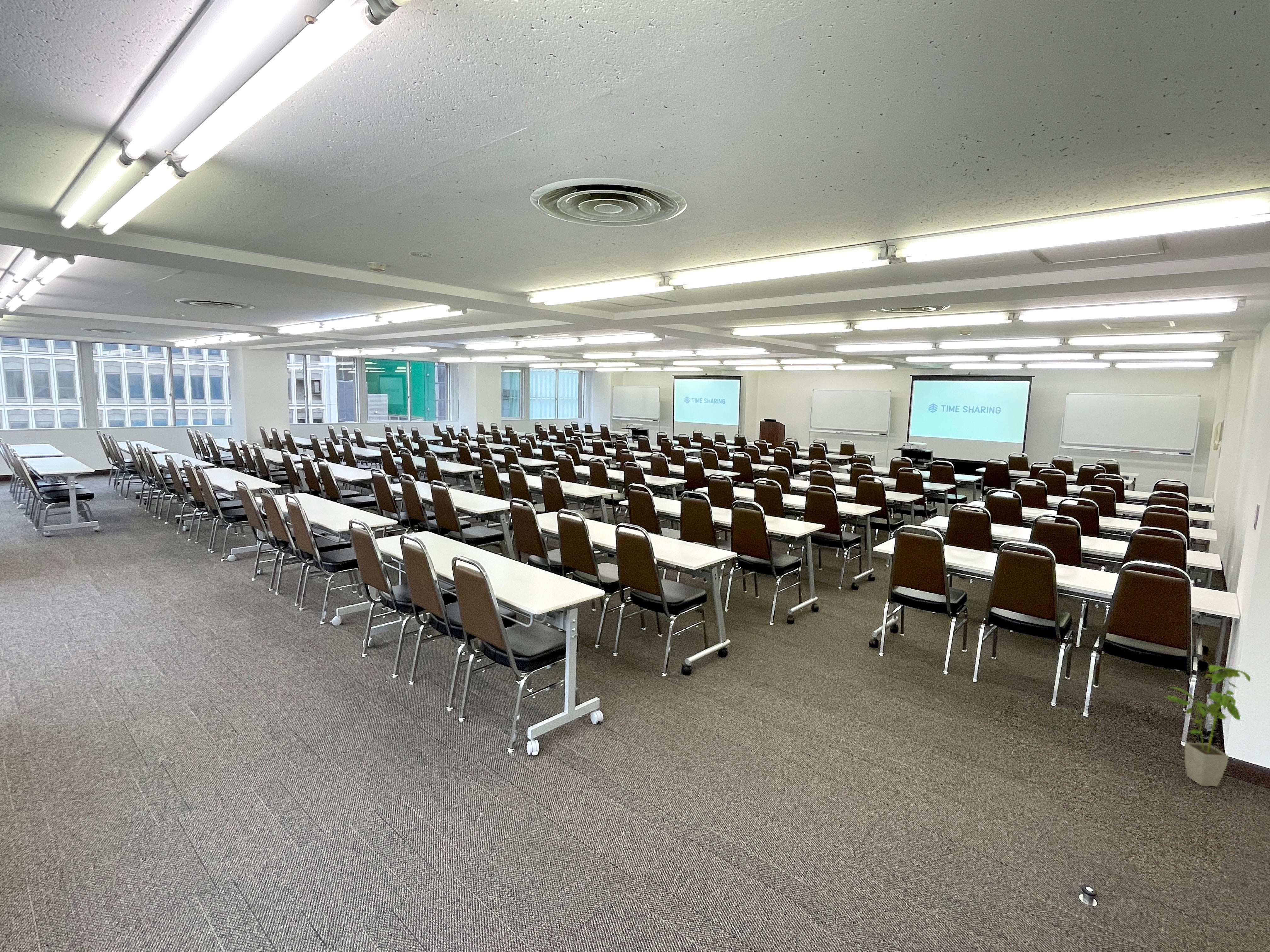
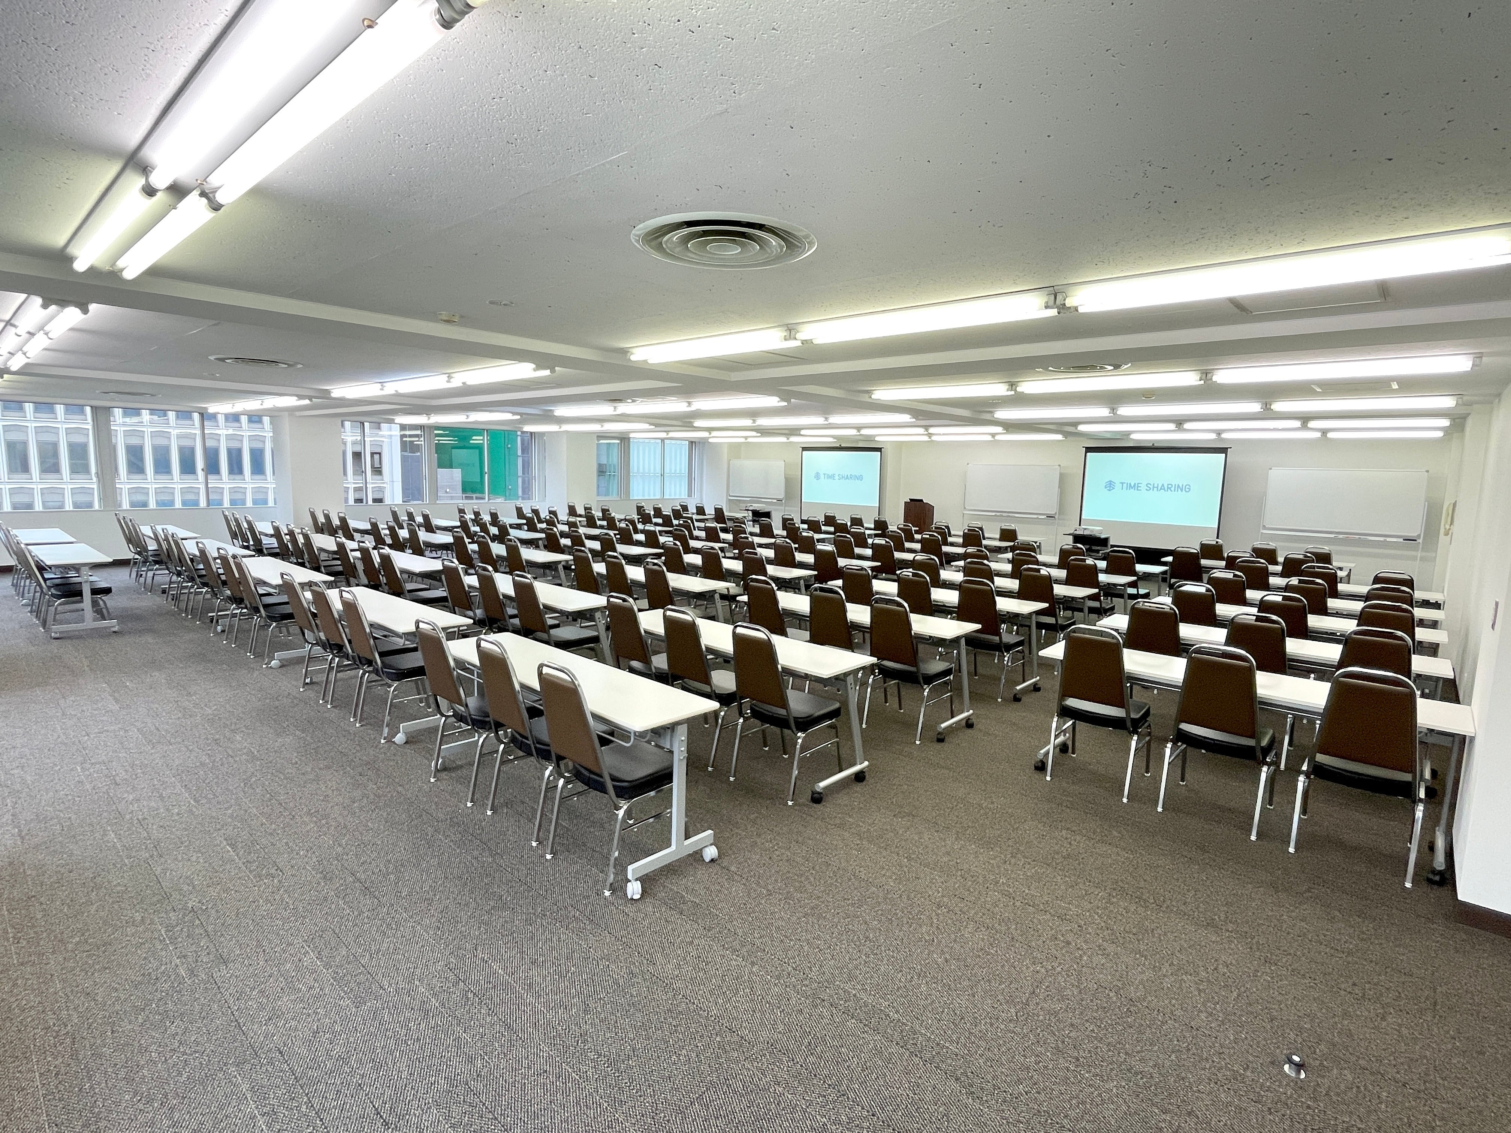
- house plant [1165,665,1251,787]
